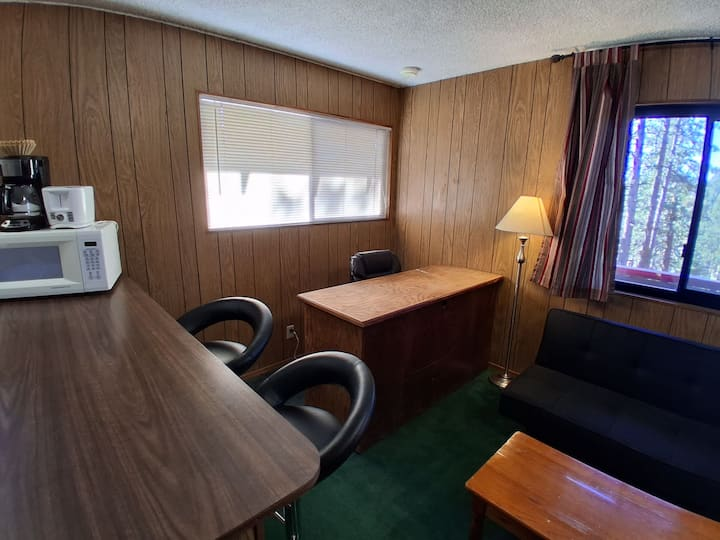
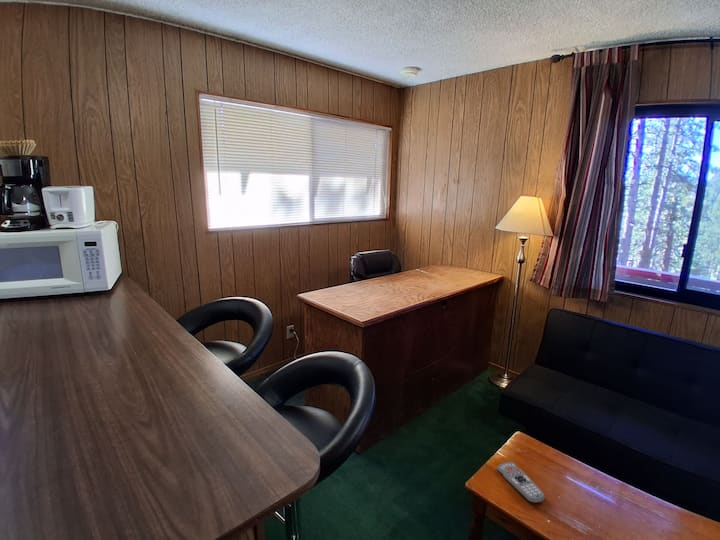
+ remote control [496,461,546,504]
